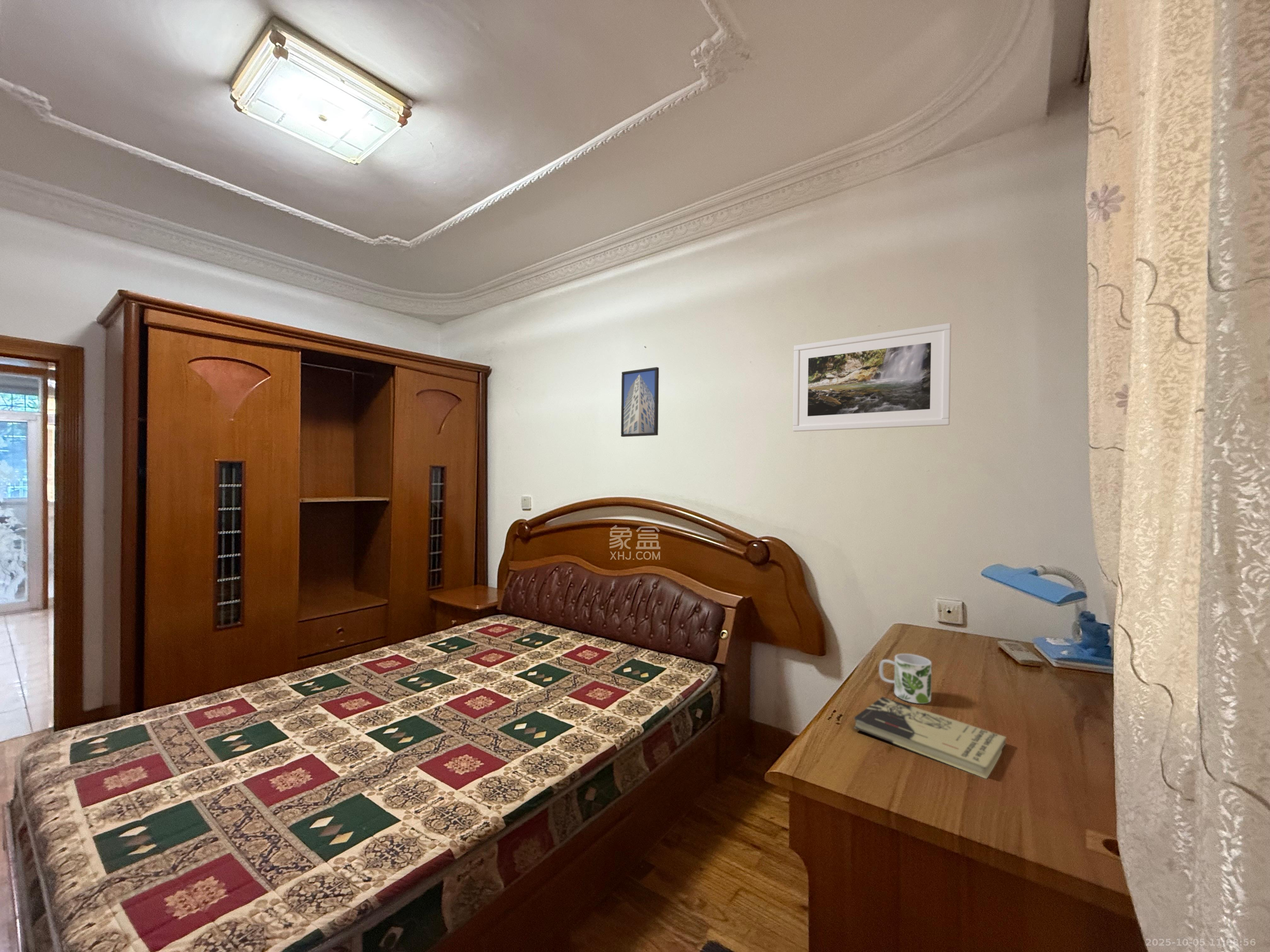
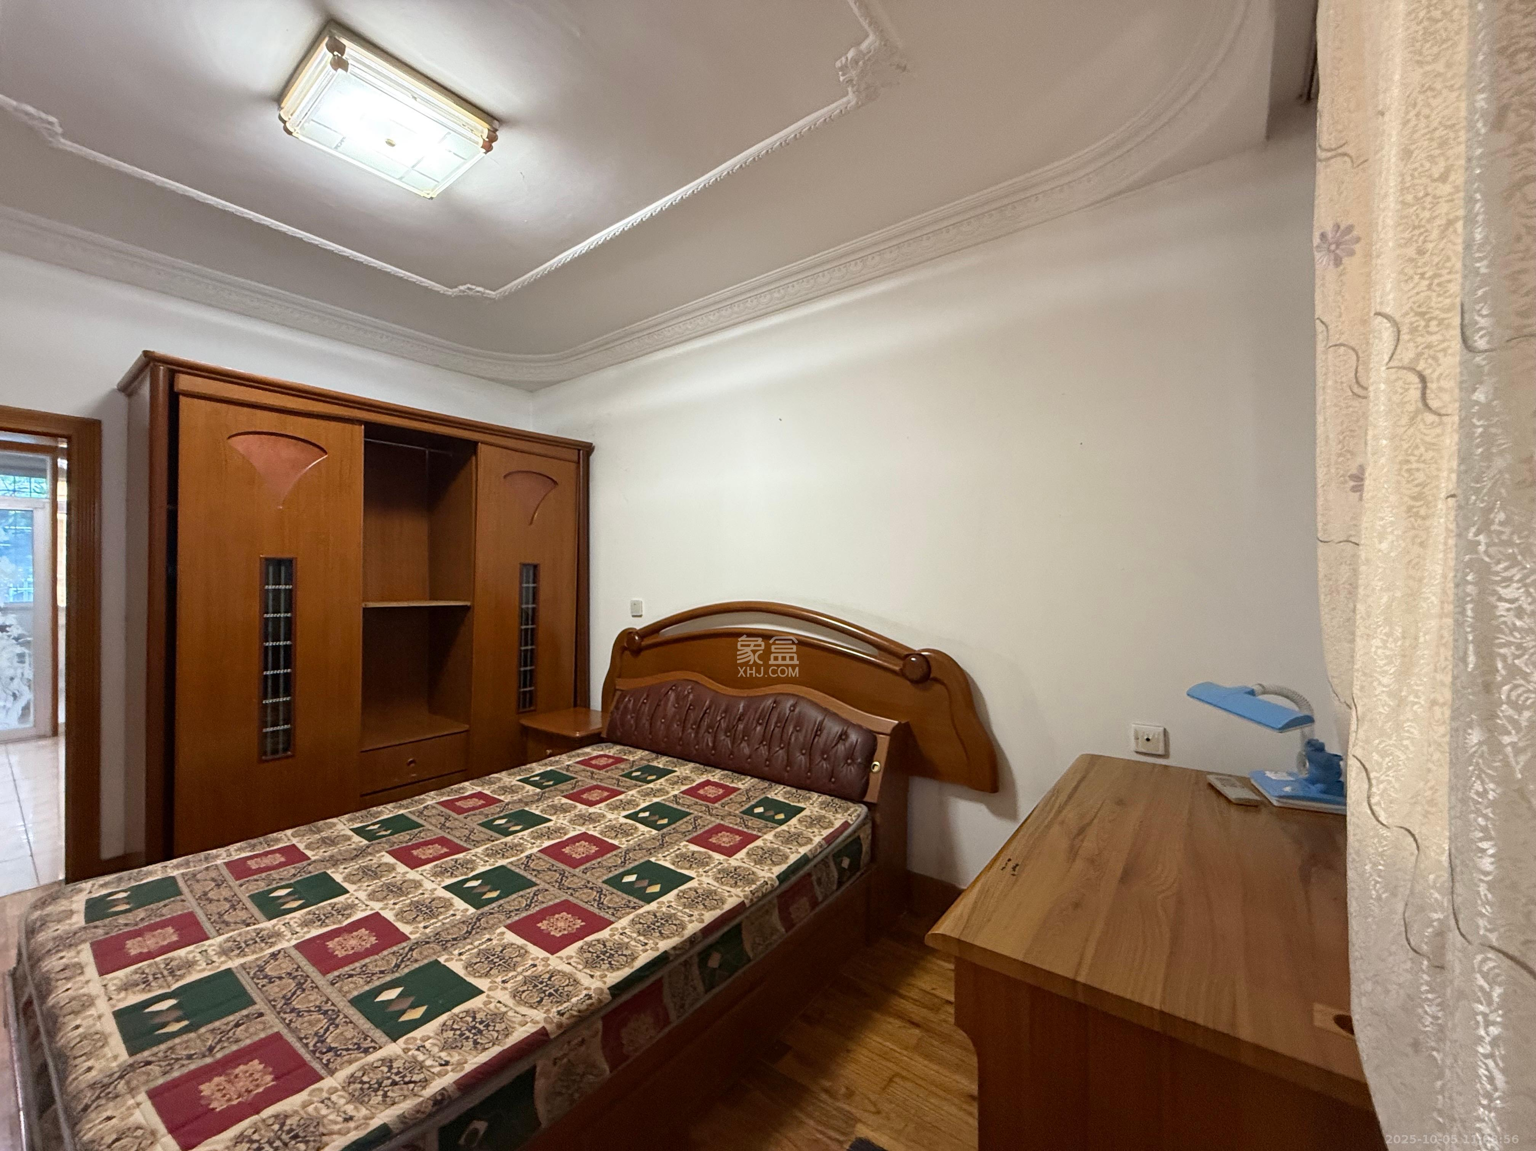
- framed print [621,367,659,437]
- mug [879,653,932,704]
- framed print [792,323,952,432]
- book [853,696,1007,779]
